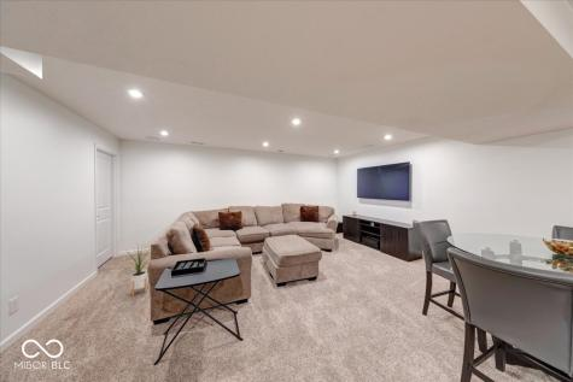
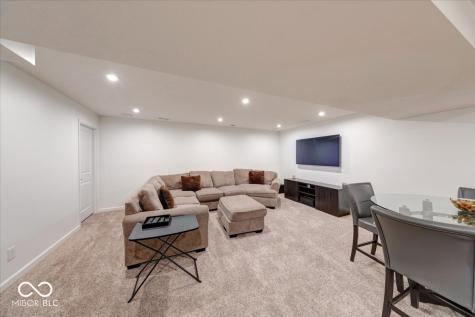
- house plant [119,243,152,298]
